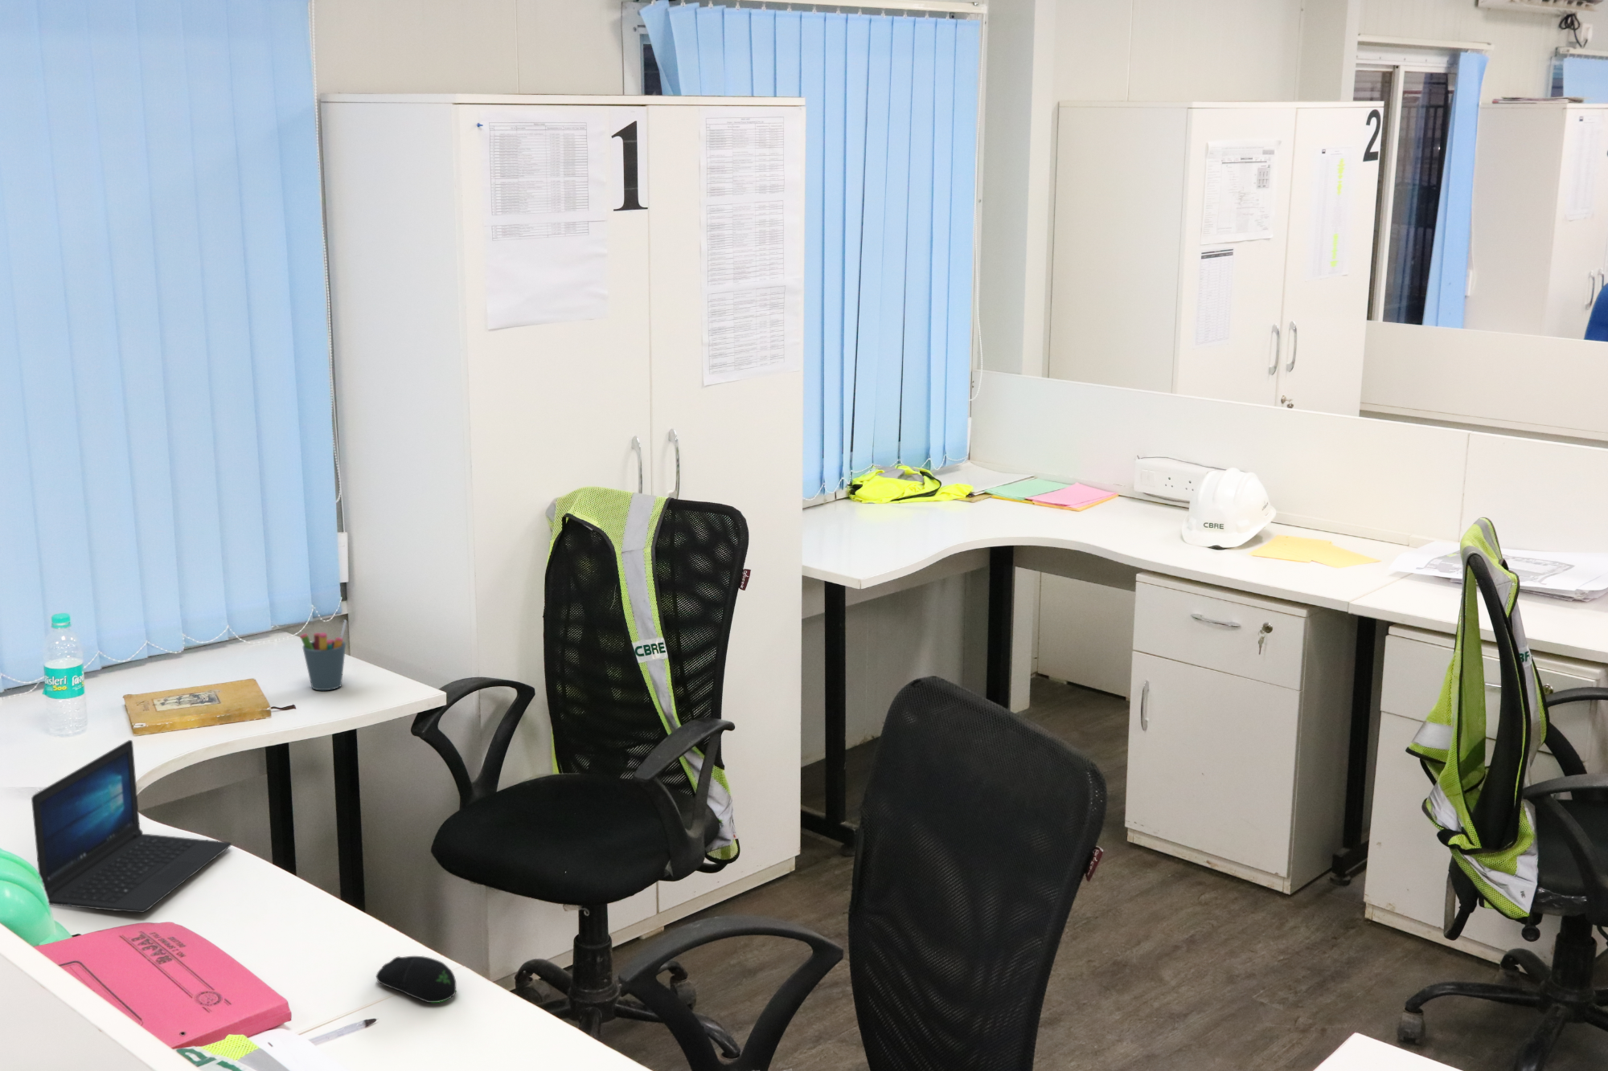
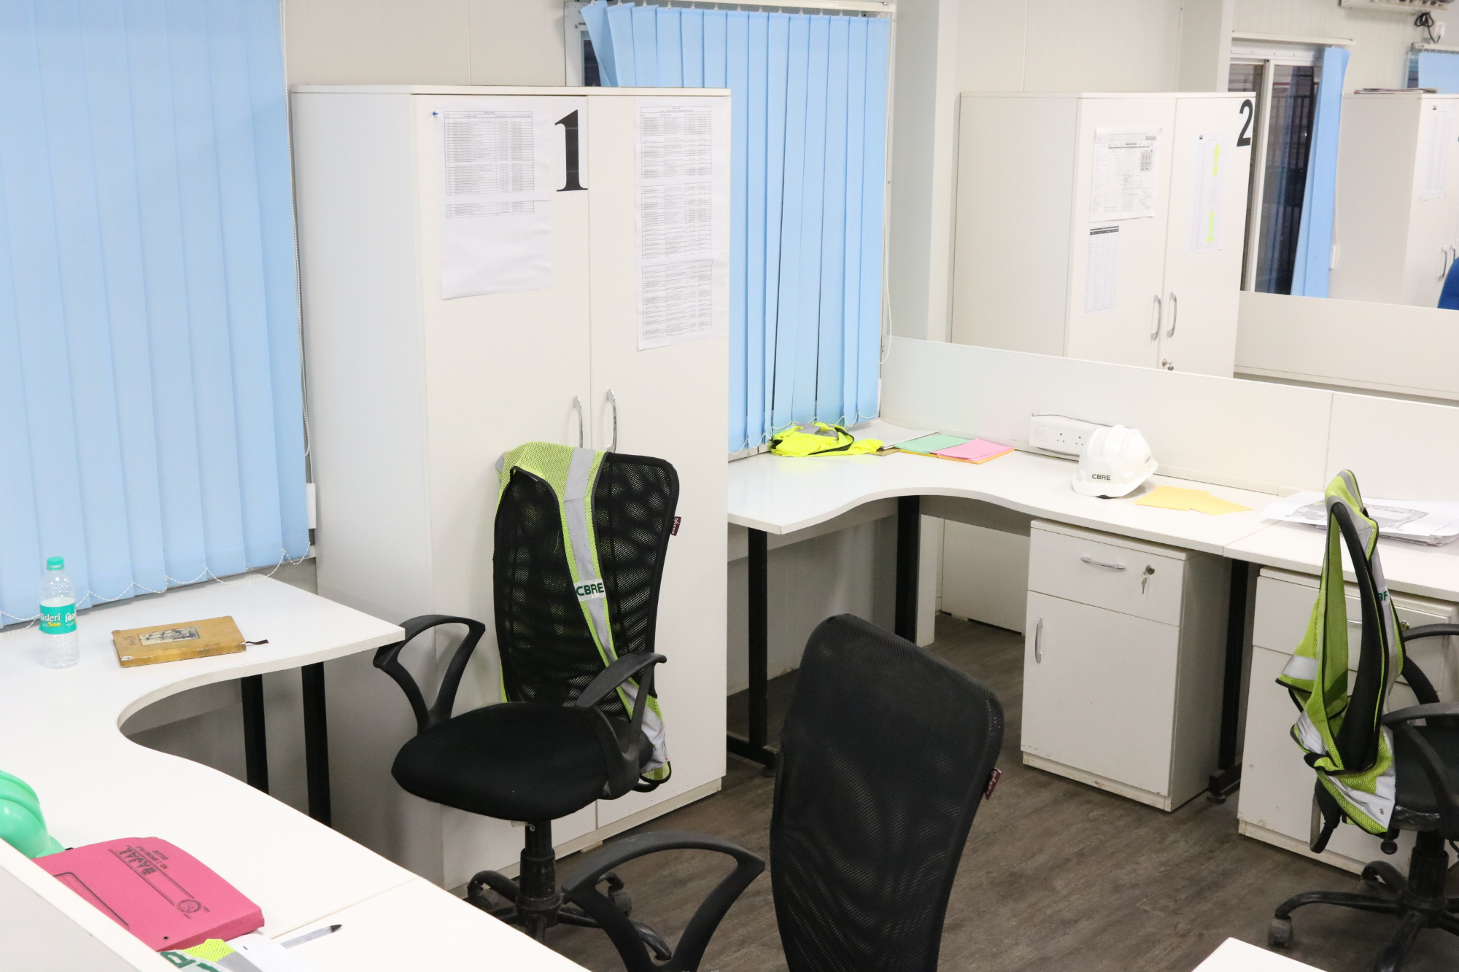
- computer mouse [375,955,457,1004]
- pen holder [299,619,348,691]
- laptop [31,739,232,913]
